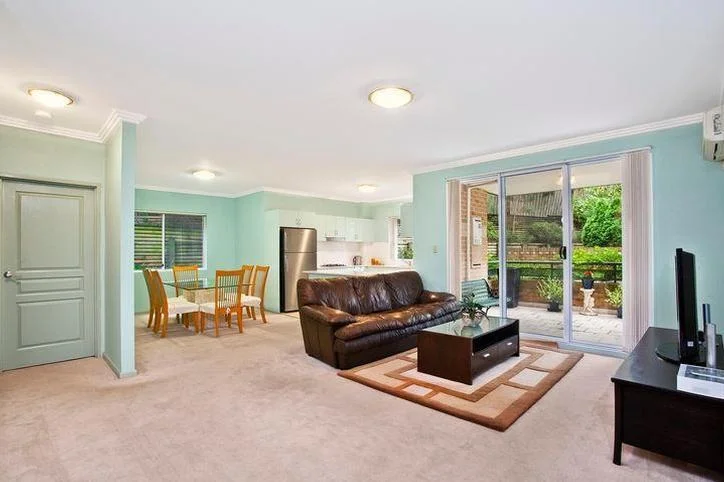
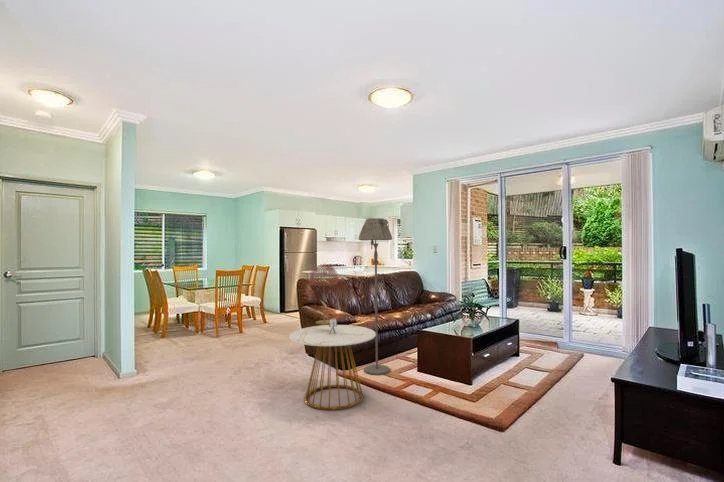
+ table lamp [308,263,339,326]
+ floor lamp [358,217,393,376]
+ side table [288,318,376,411]
